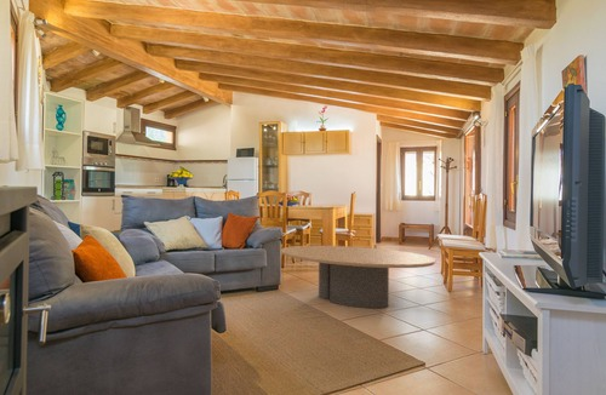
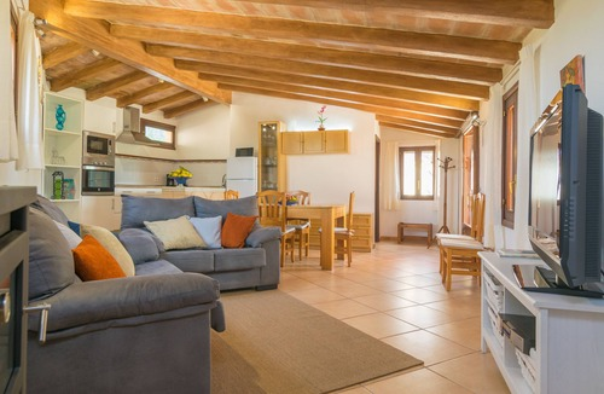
- coffee table [280,245,438,309]
